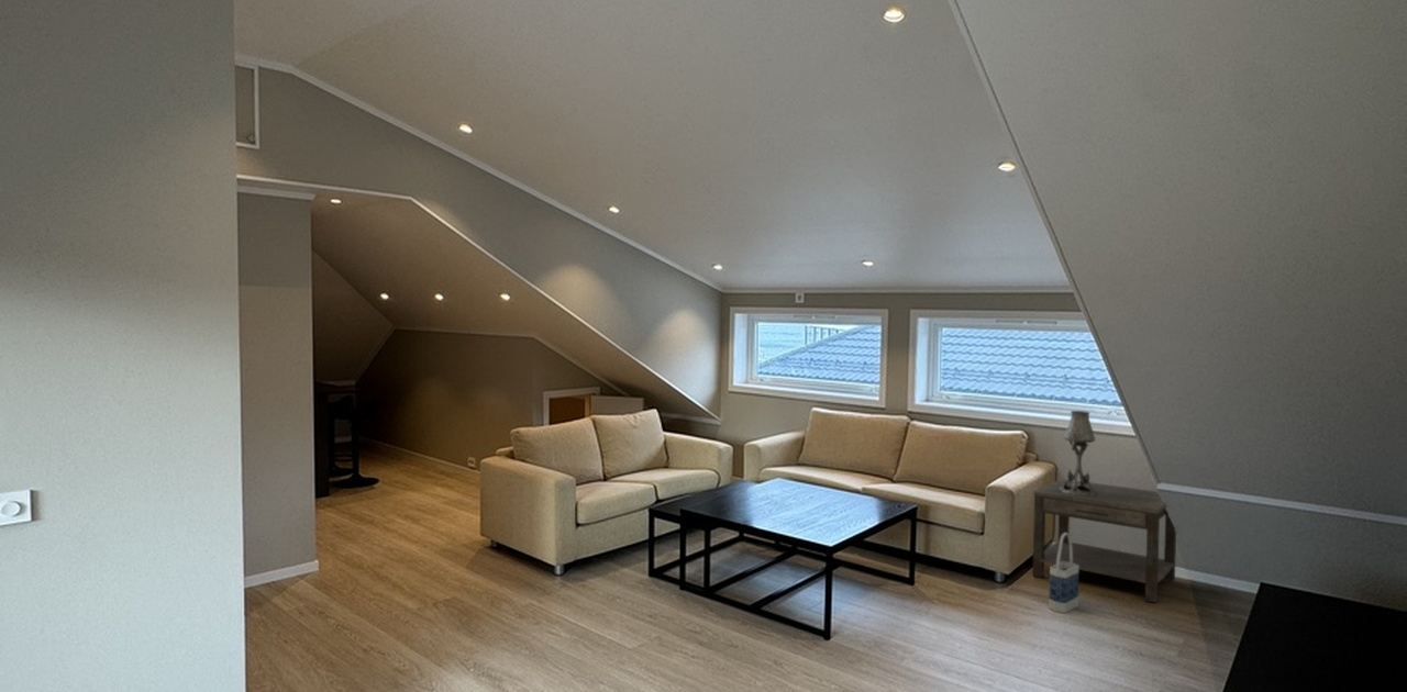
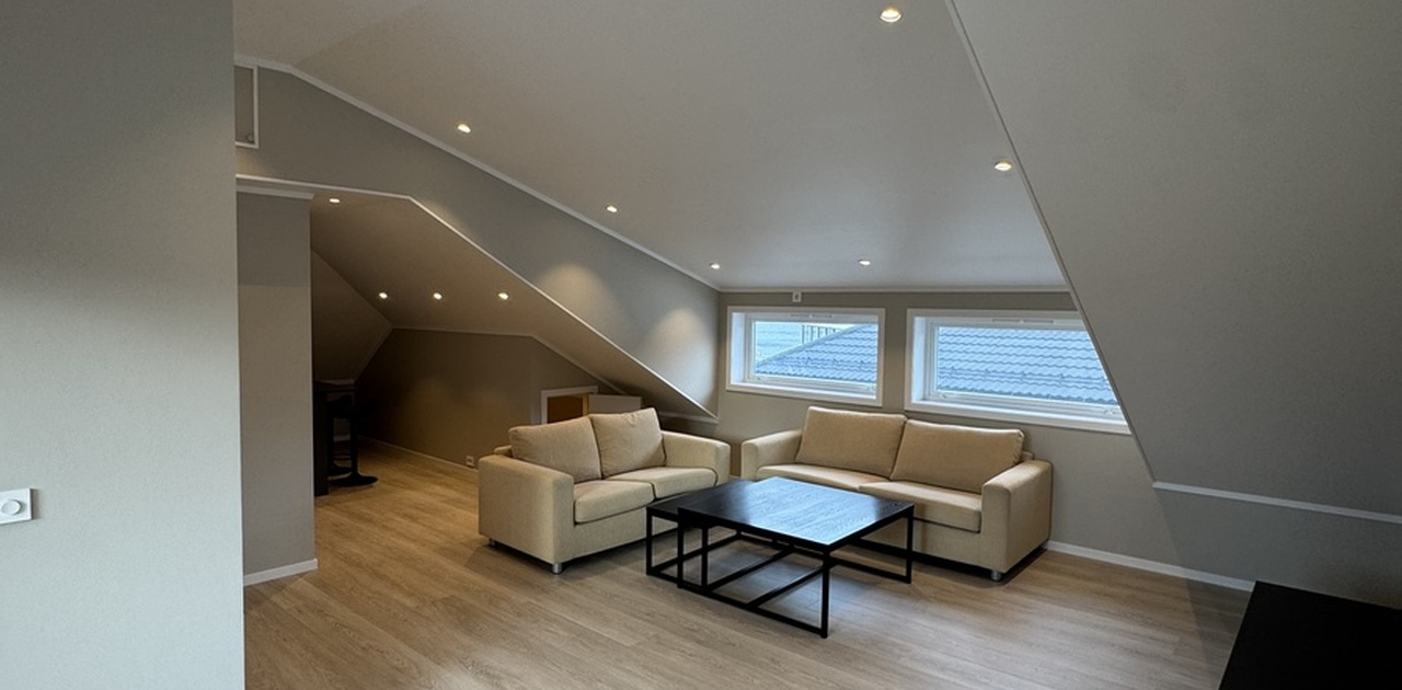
- table lamp [1060,410,1097,495]
- side table [1032,478,1177,604]
- bag [1048,533,1079,614]
